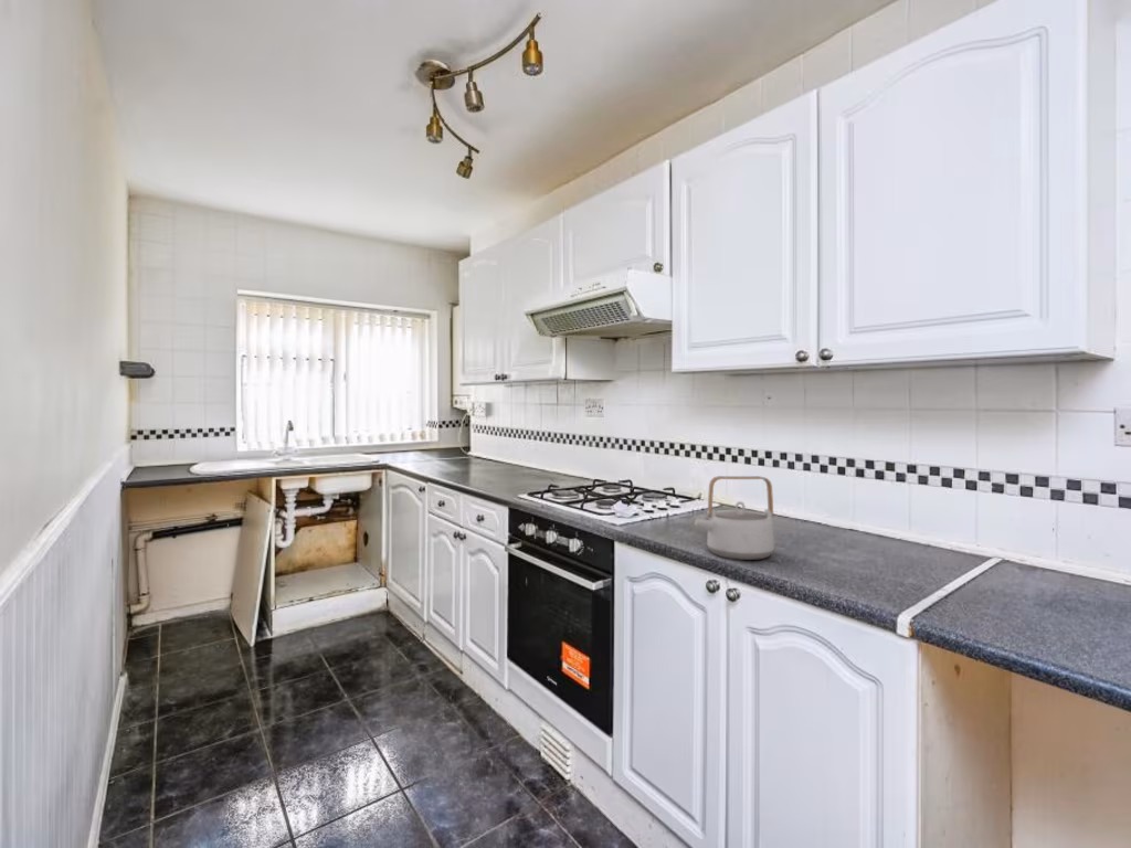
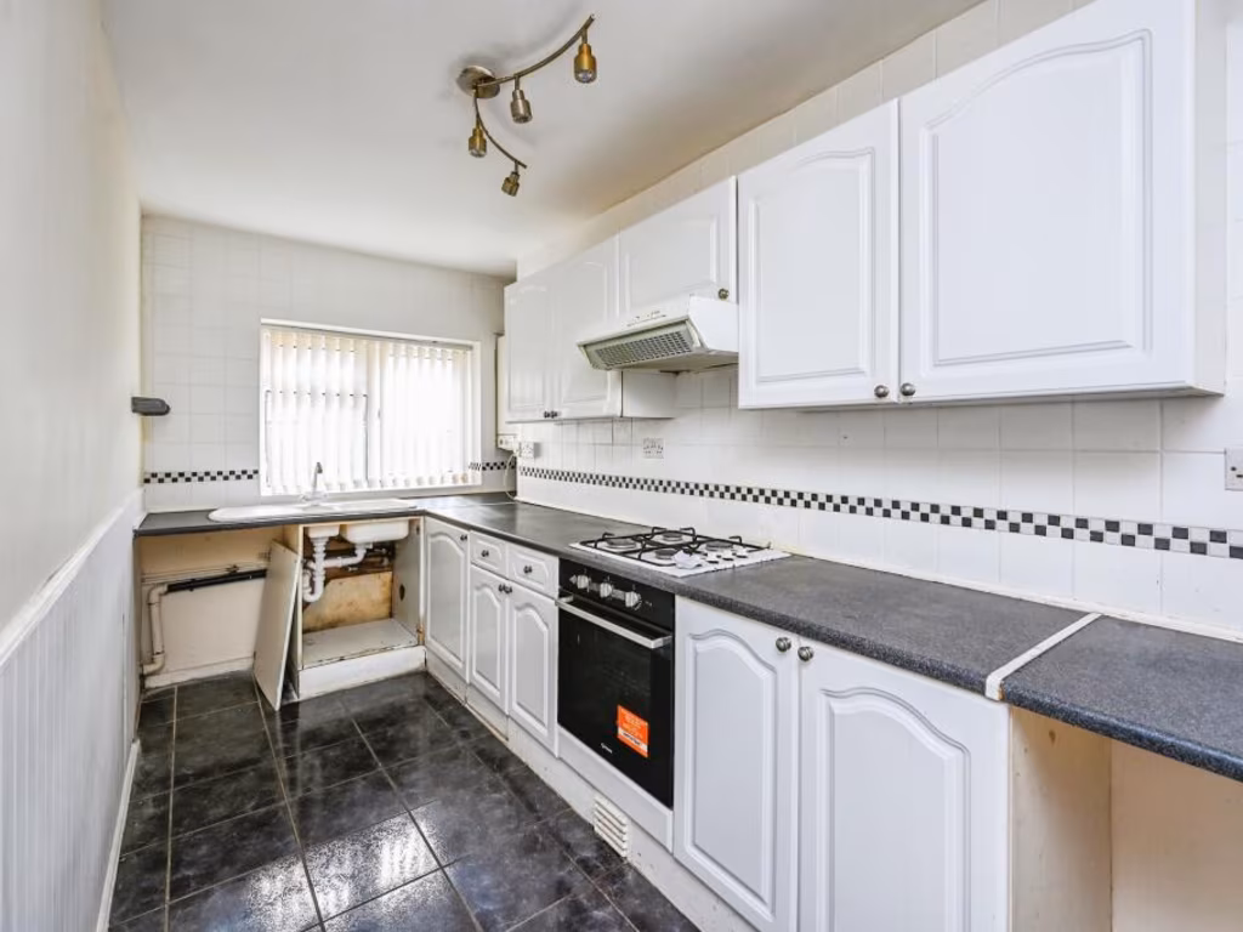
- teapot [694,475,775,561]
